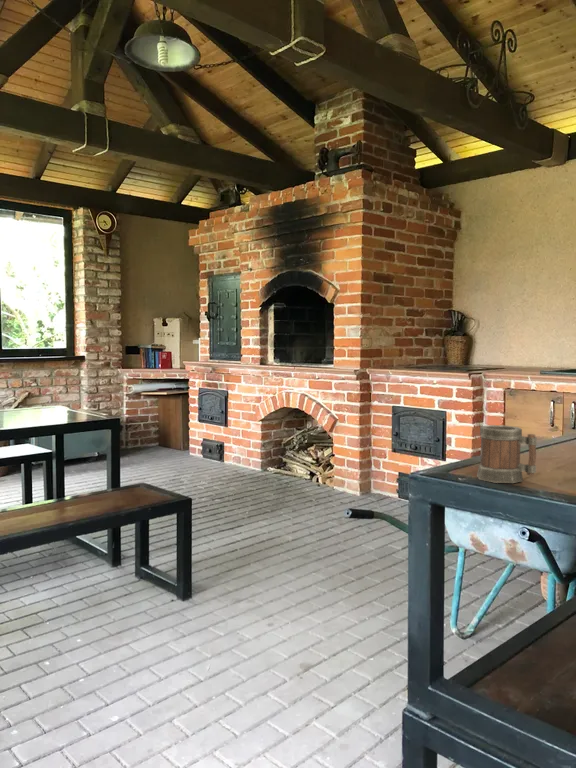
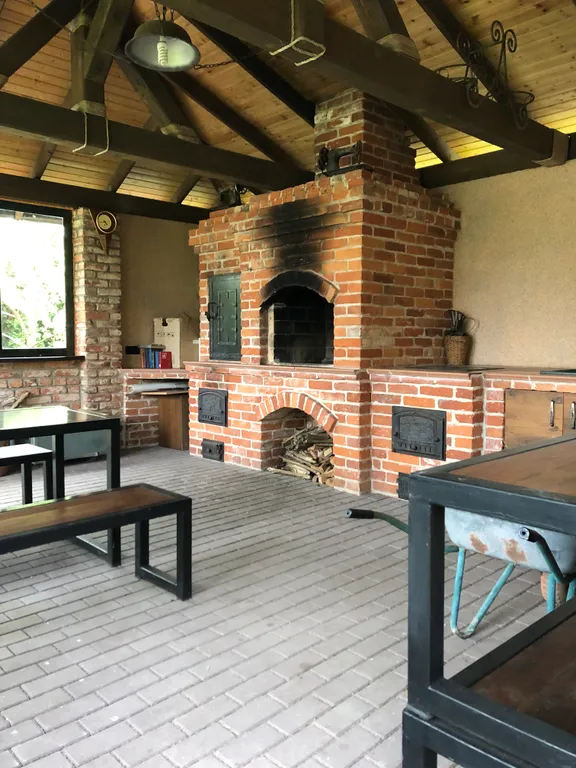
- mug [476,424,538,484]
